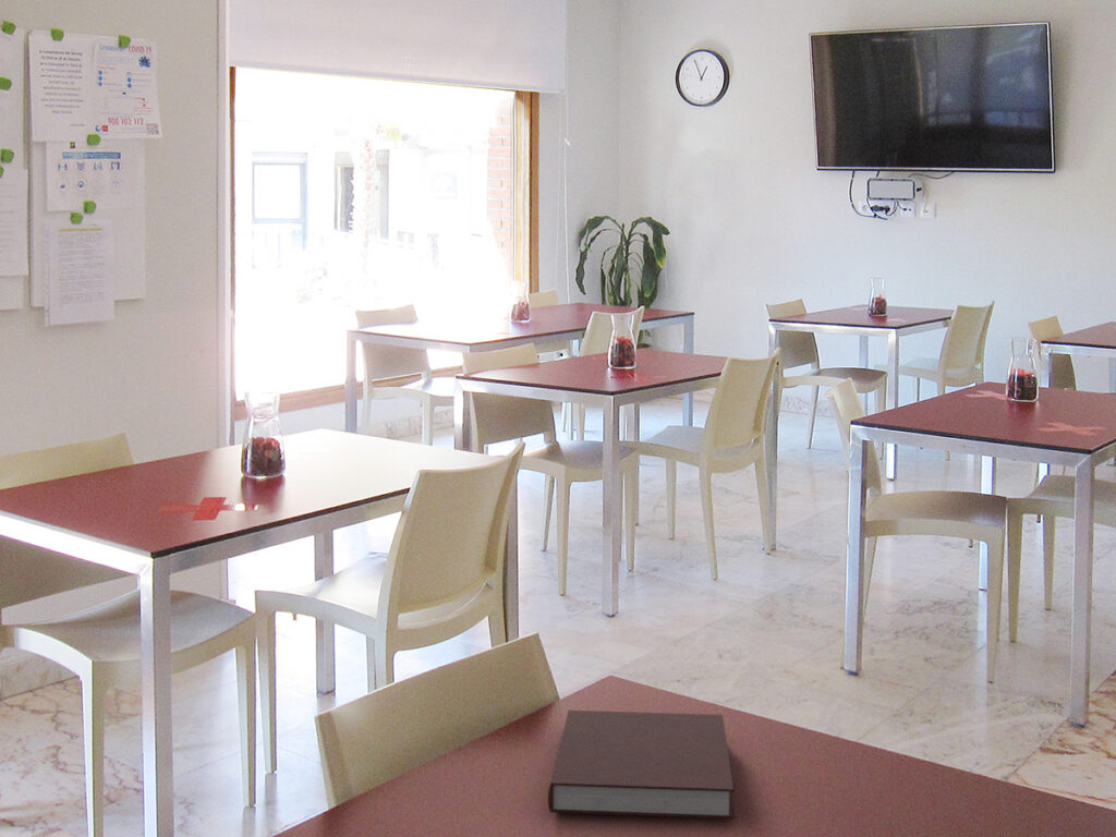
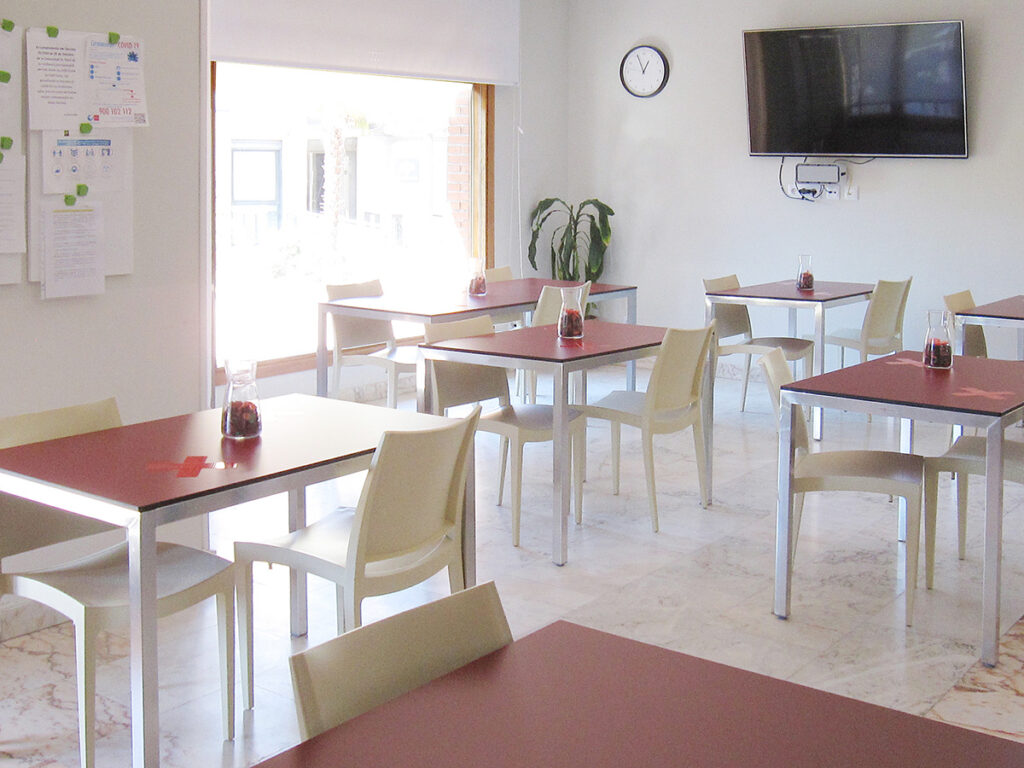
- notebook [547,709,736,821]
